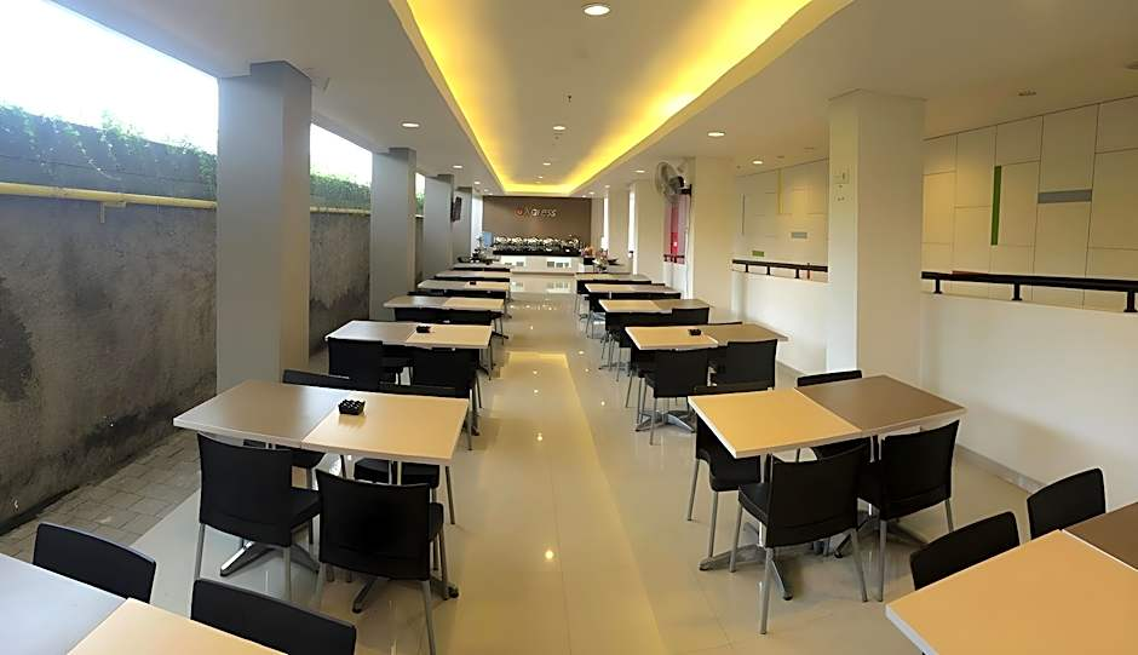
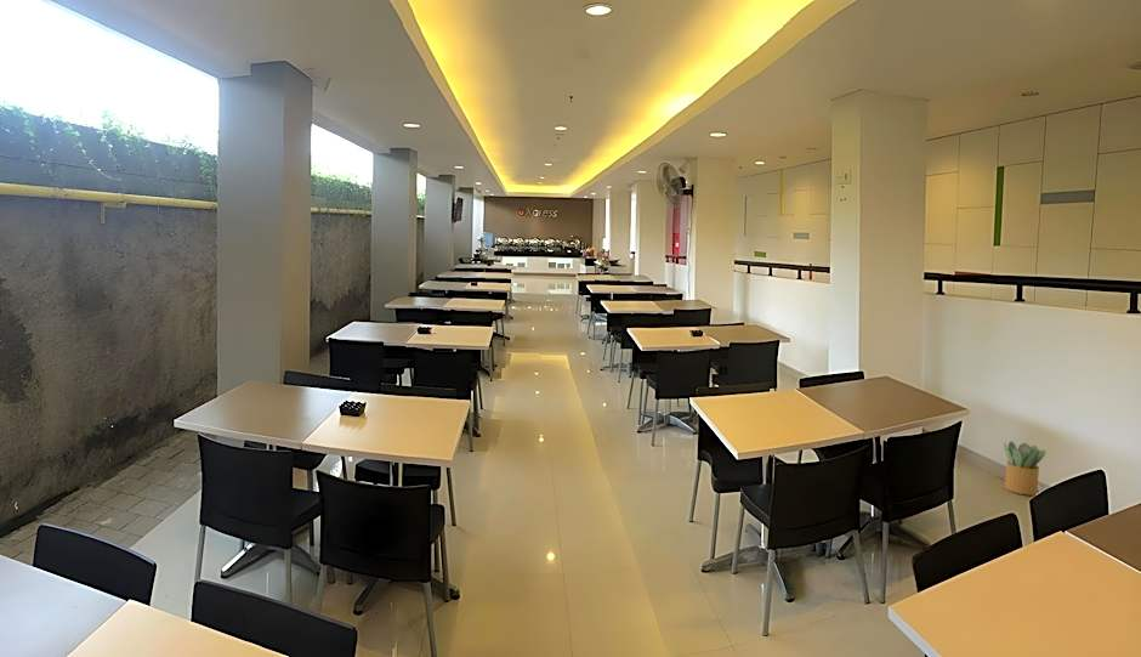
+ potted plant [1003,440,1048,497]
